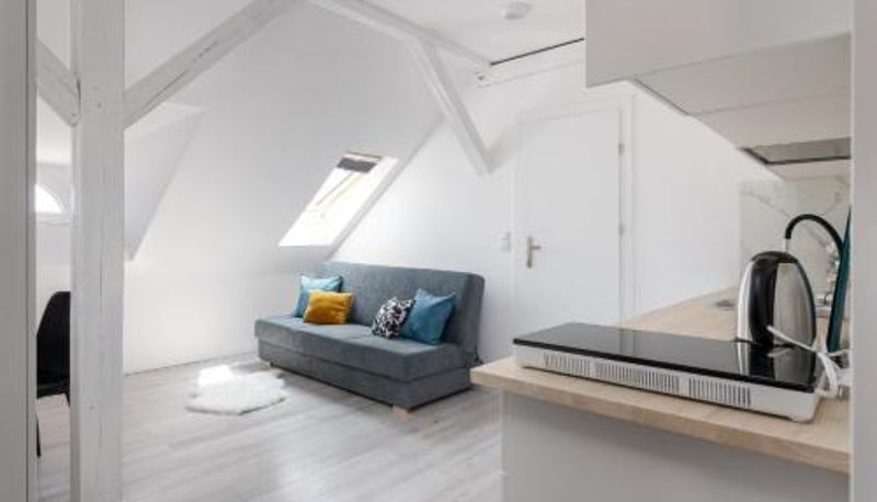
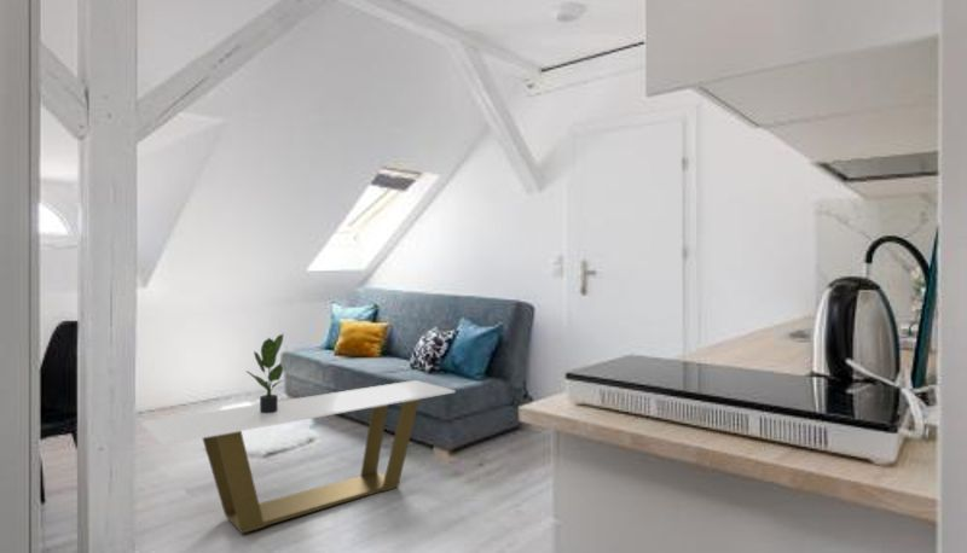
+ potted plant [244,333,286,414]
+ coffee table [140,379,456,535]
